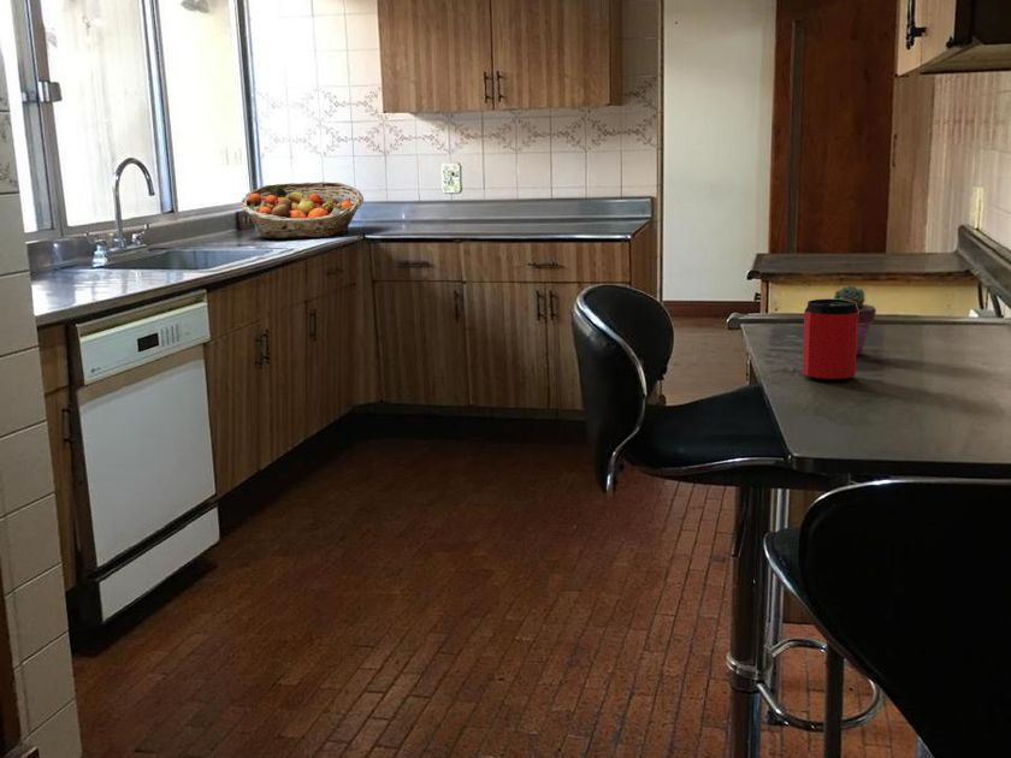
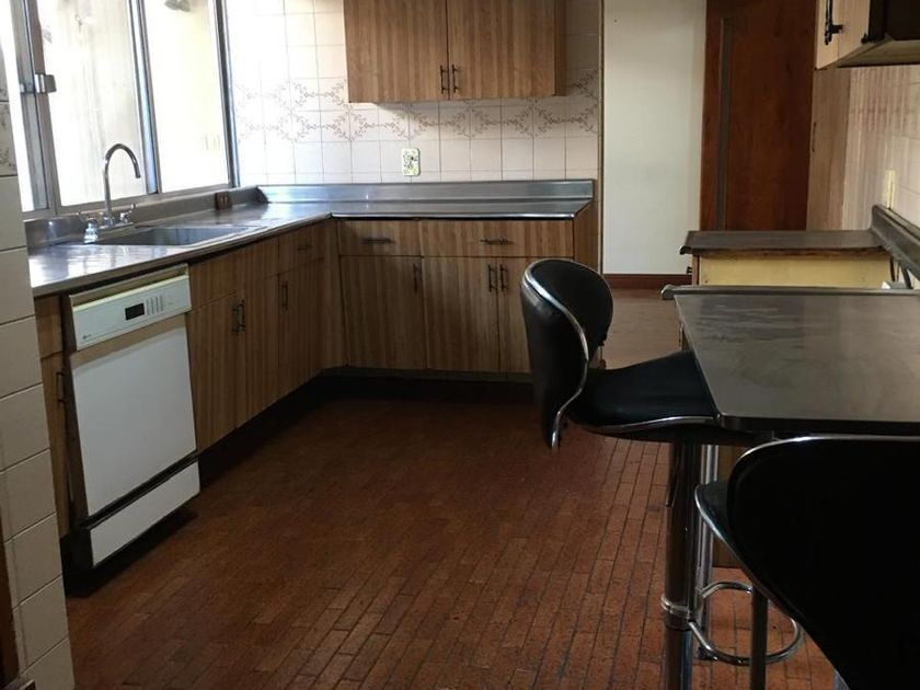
- can [802,297,858,383]
- fruit basket [240,180,365,239]
- potted succulent [833,284,877,356]
